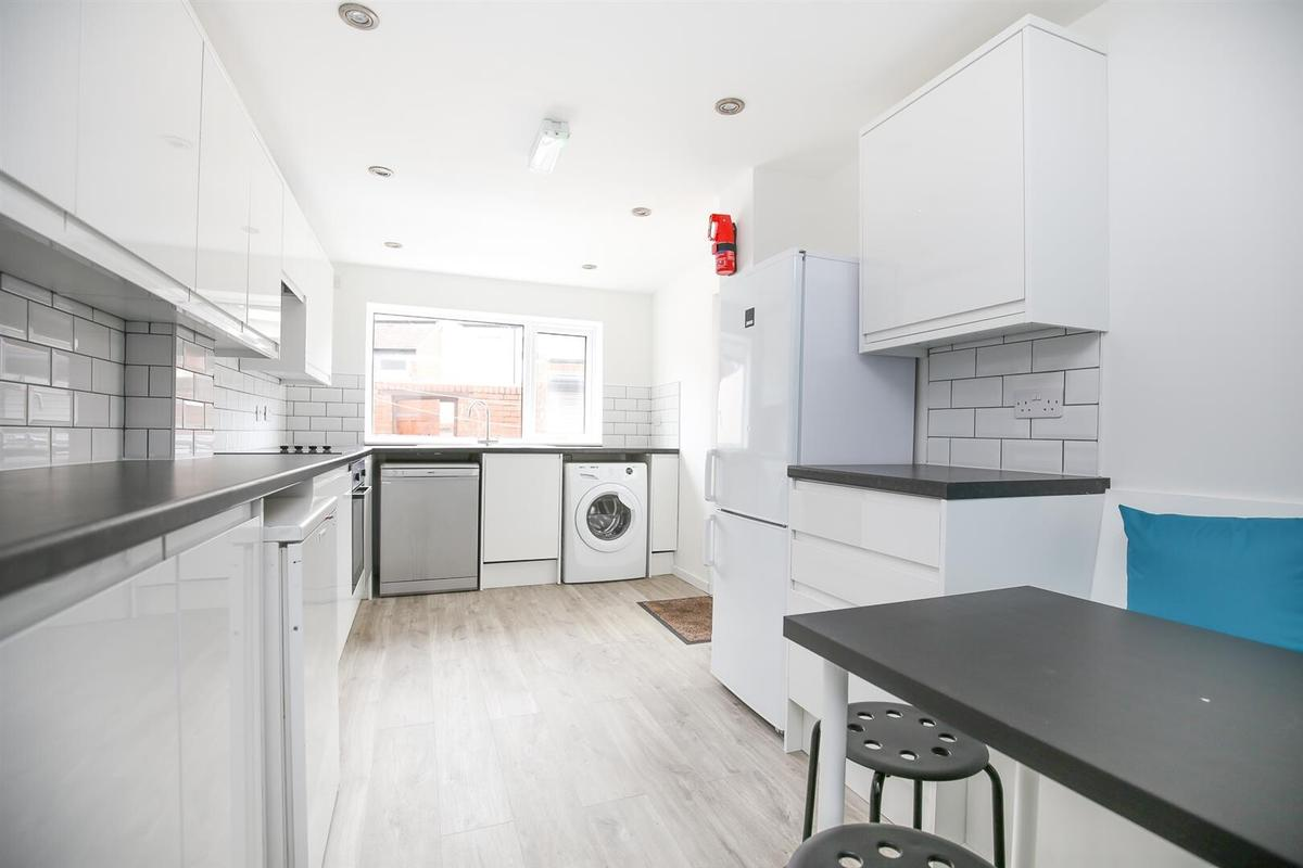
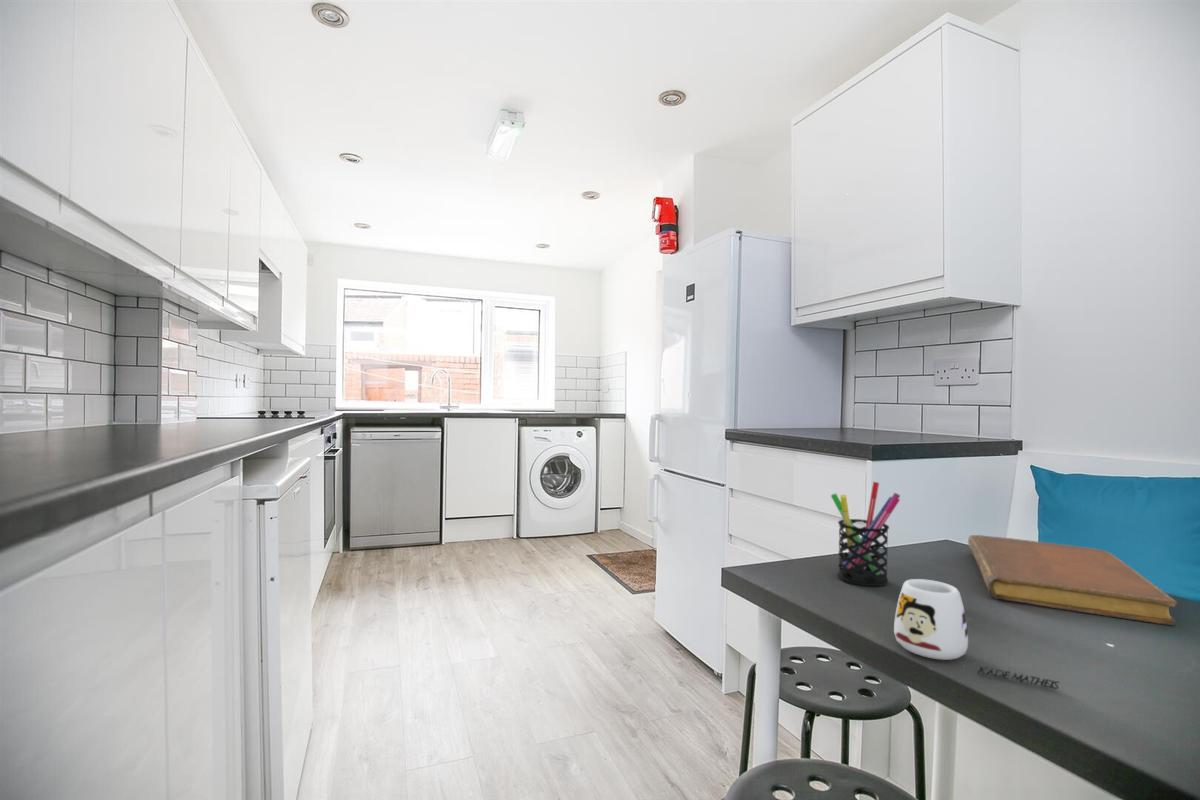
+ notebook [967,534,1179,626]
+ pen holder [830,481,901,587]
+ mug [893,578,1061,690]
